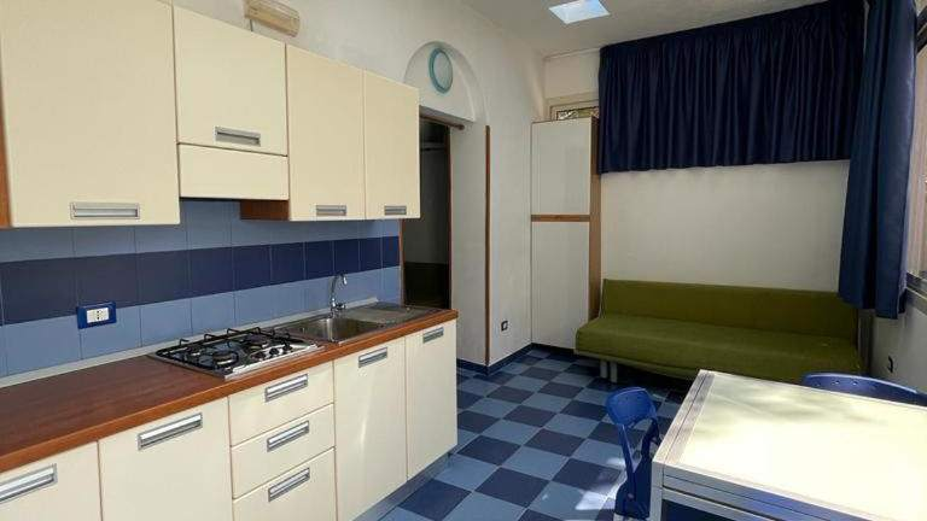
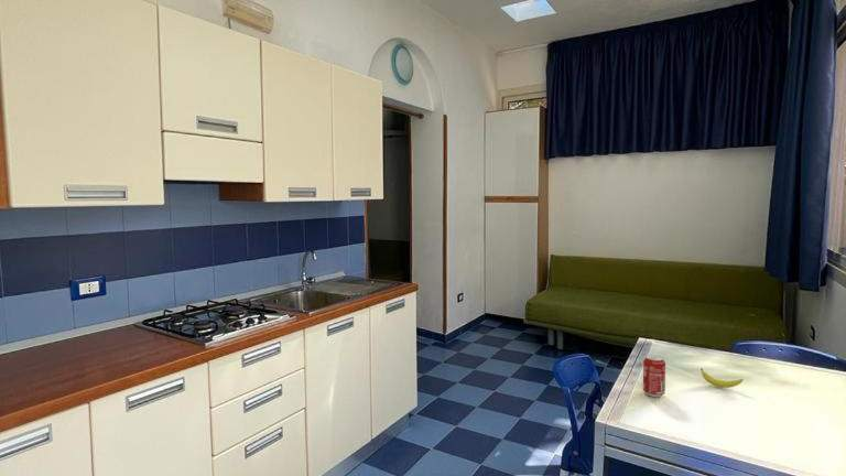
+ banana [699,367,745,389]
+ beverage can [642,354,666,398]
